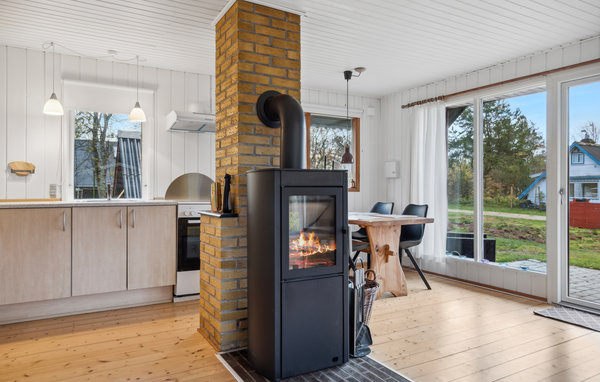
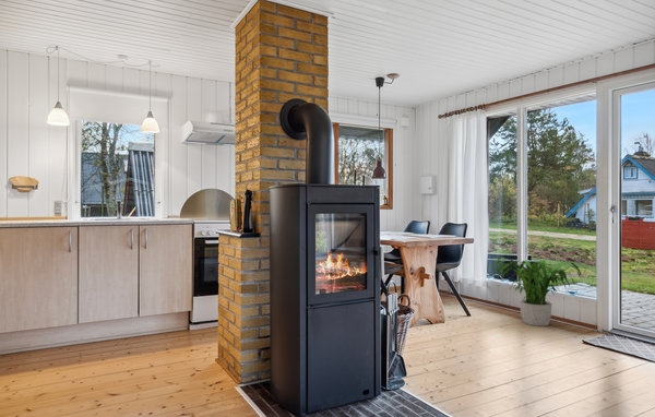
+ potted plant [491,257,582,327]
